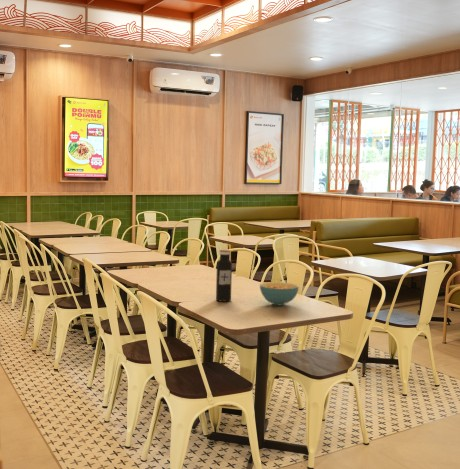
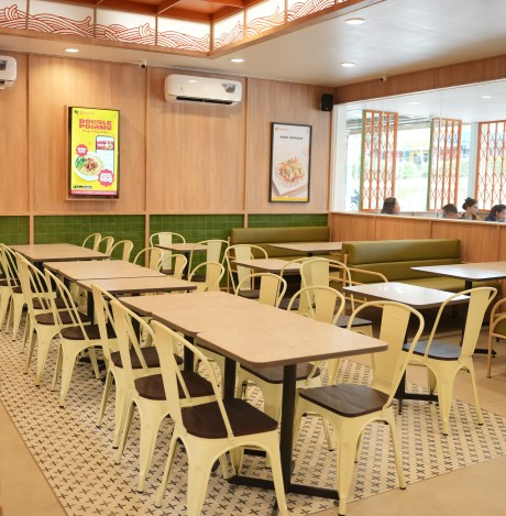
- cereal bowl [259,281,300,306]
- water bottle [215,249,233,303]
